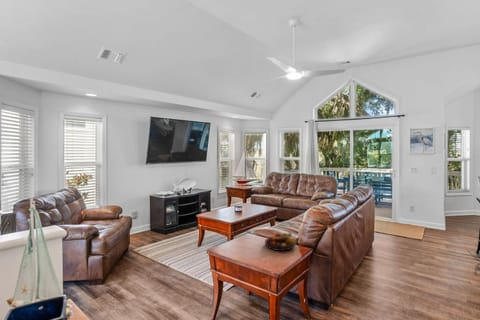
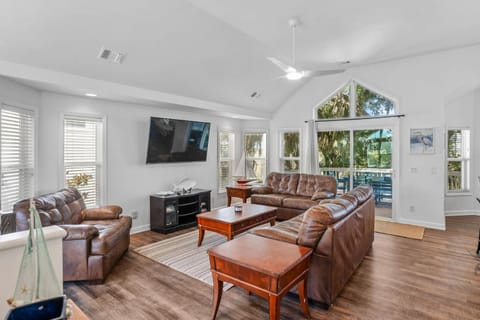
- fruit bowl [264,231,297,252]
